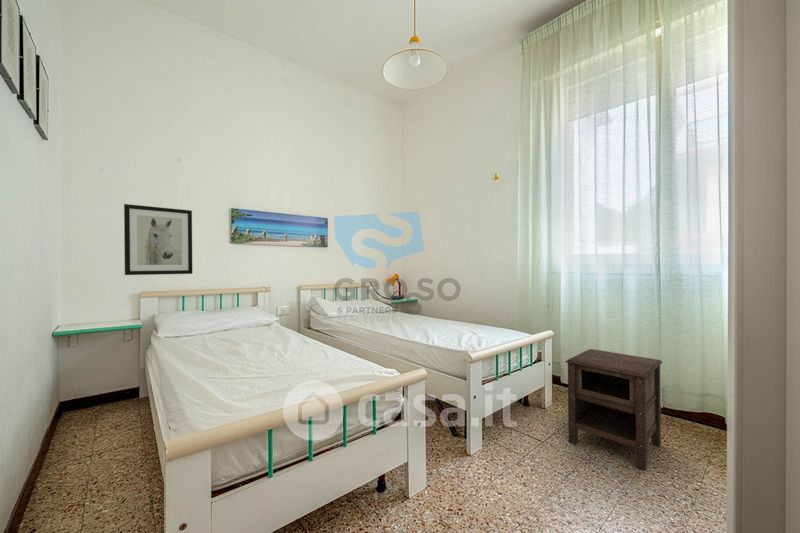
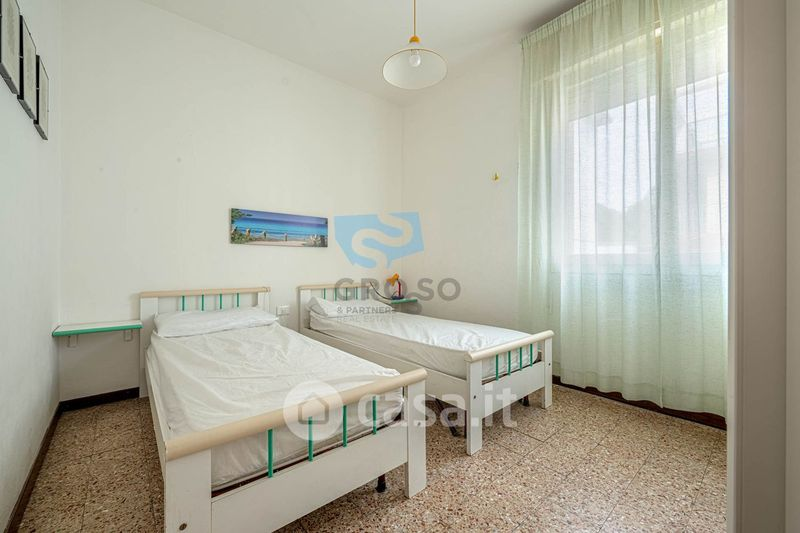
- nightstand [564,348,663,471]
- wall art [123,203,193,276]
